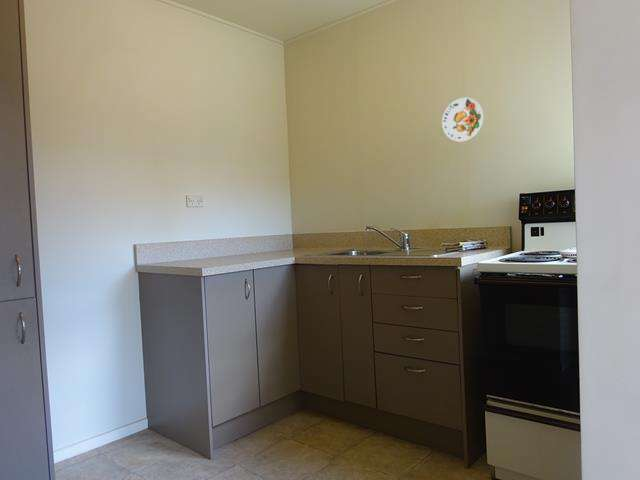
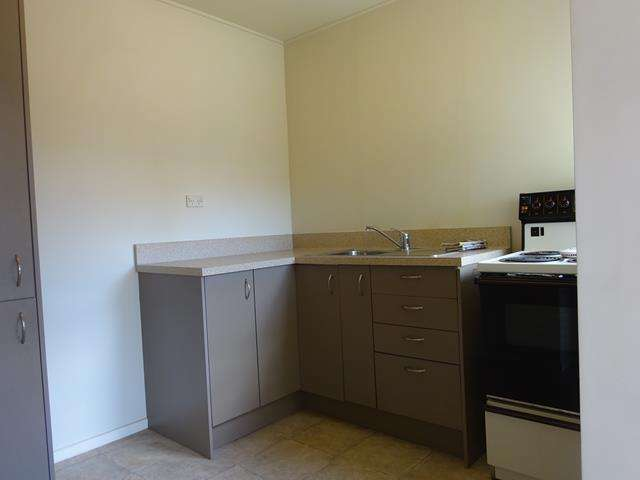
- decorative plate [441,97,484,142]
